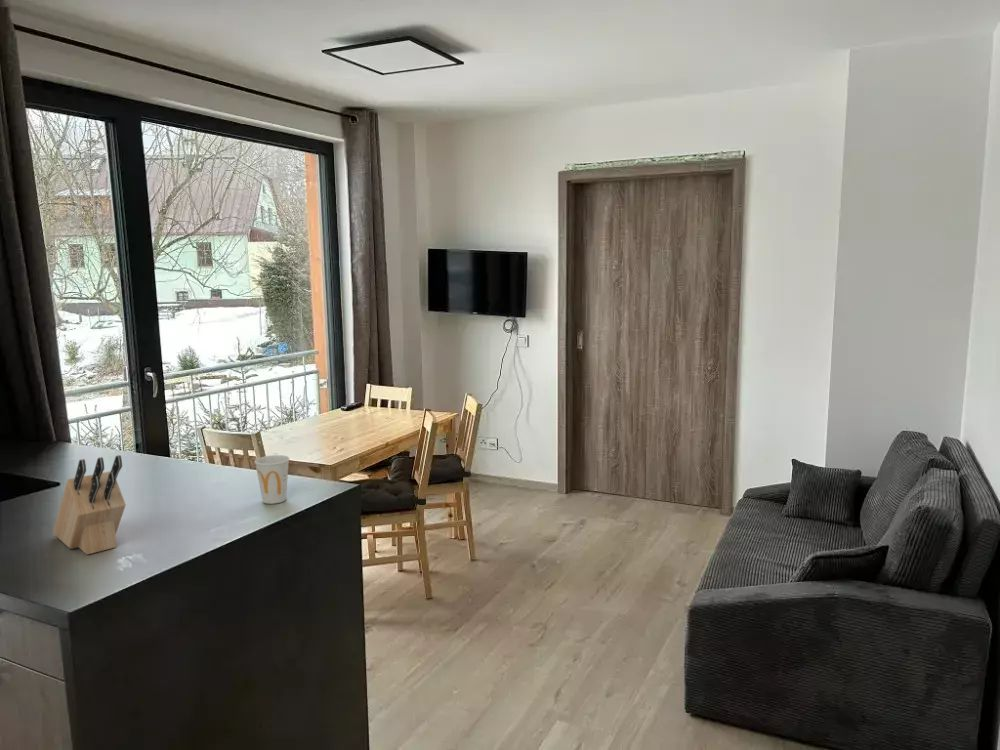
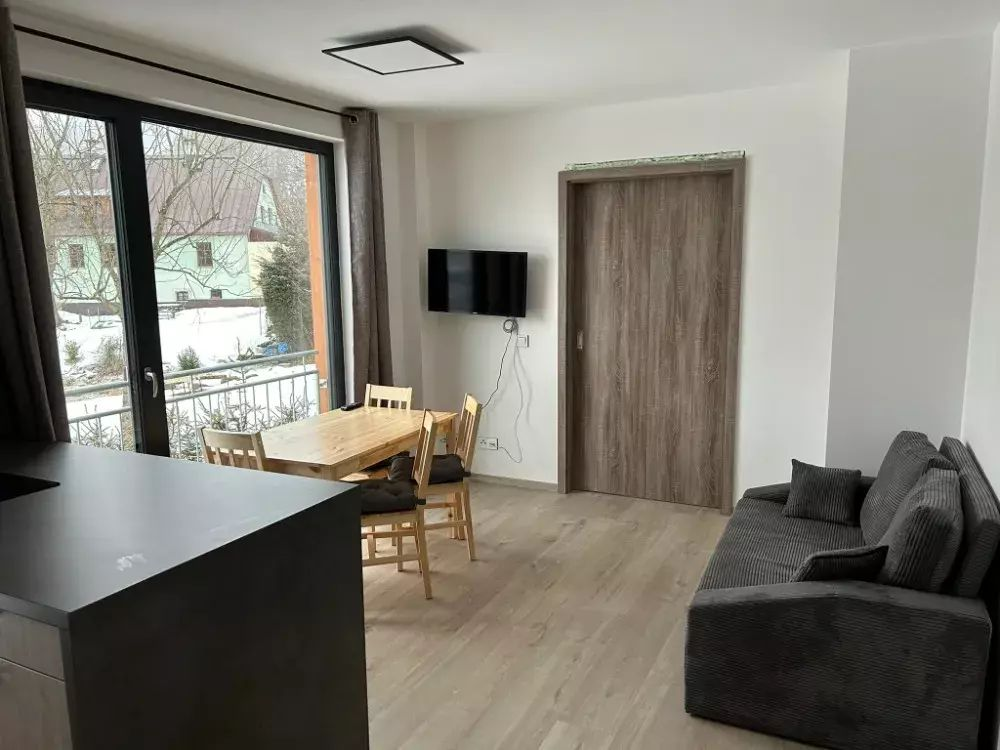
- cup [254,454,290,505]
- knife block [52,454,127,556]
